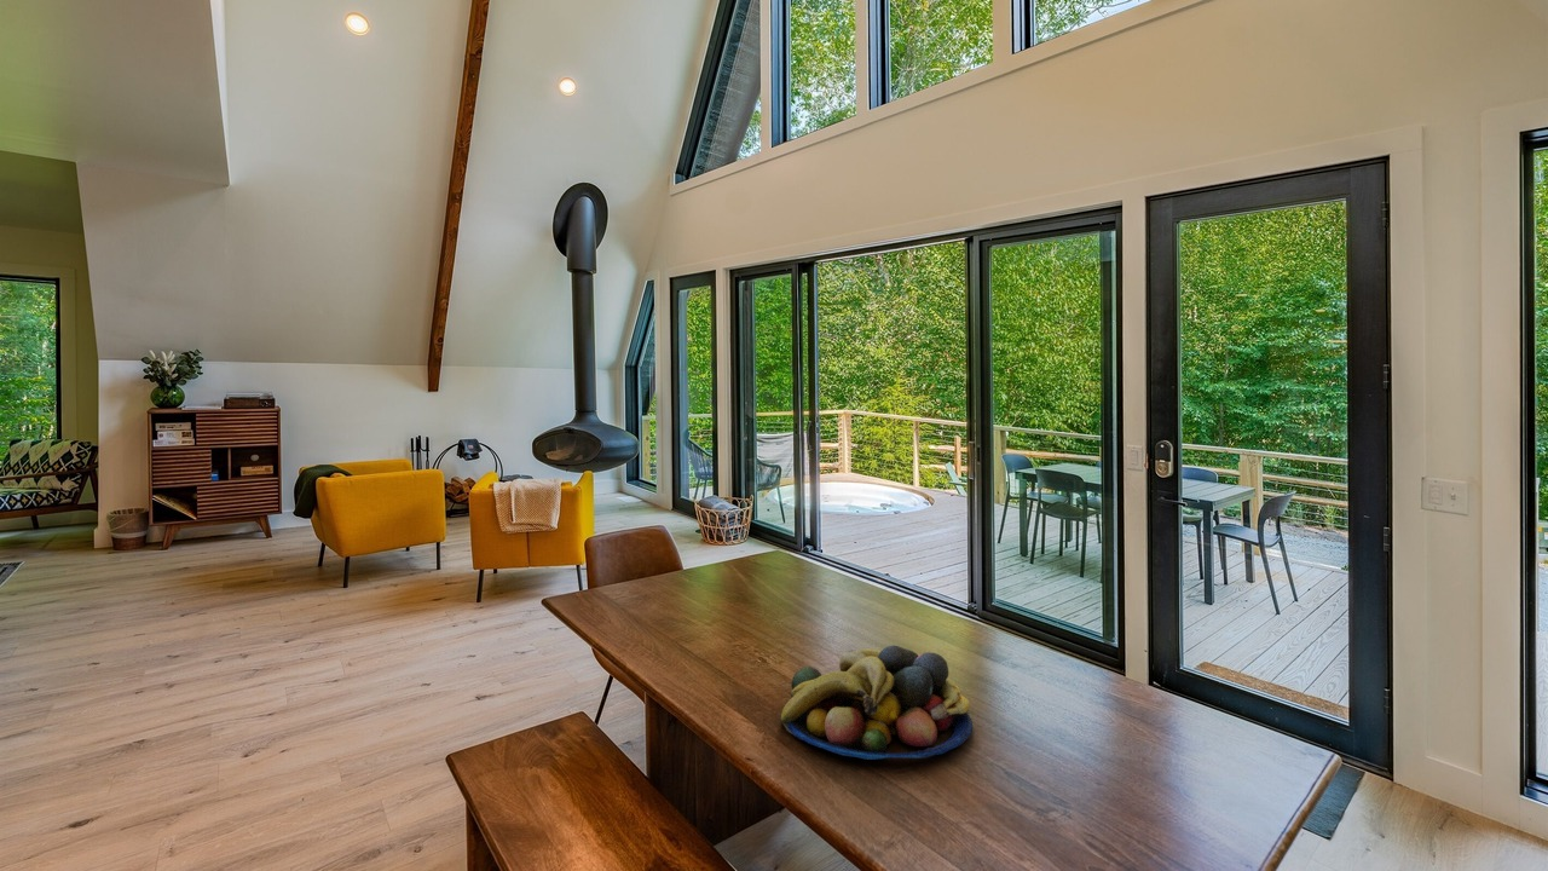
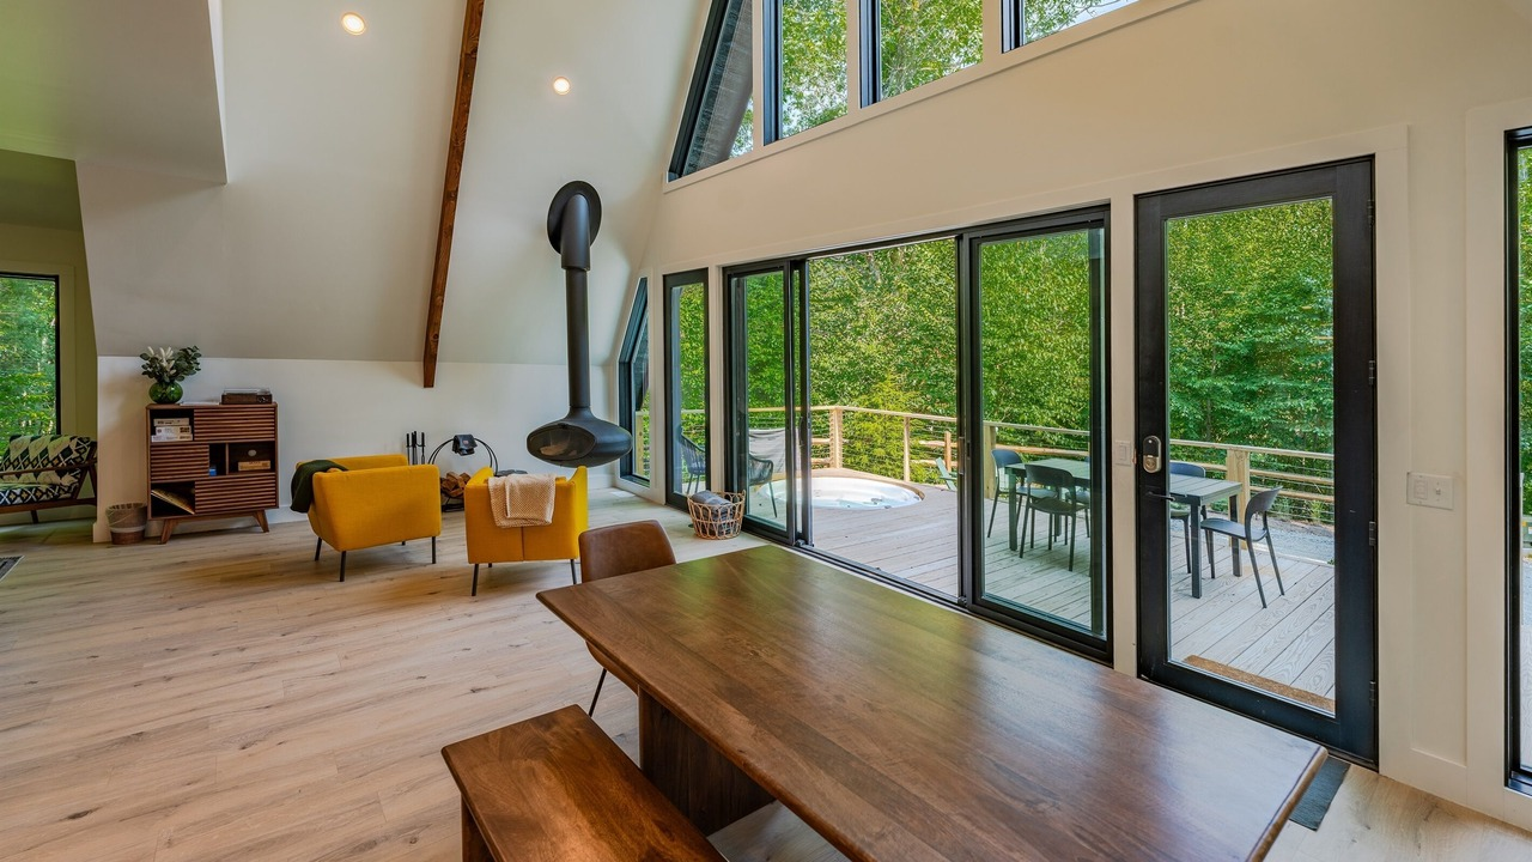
- fruit bowl [780,645,974,761]
